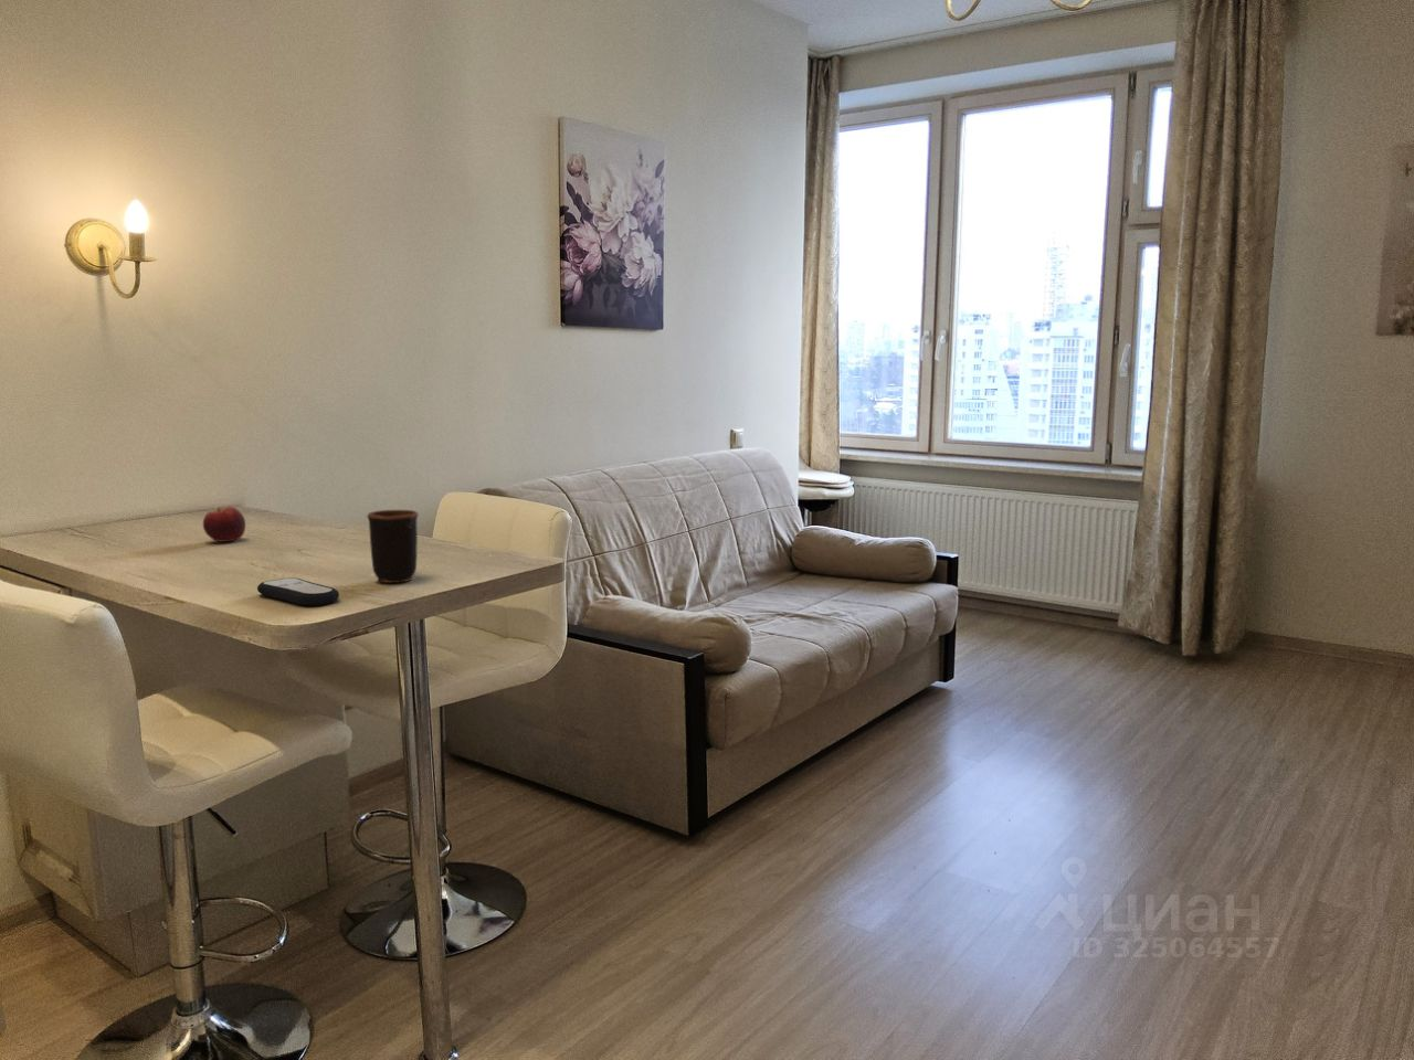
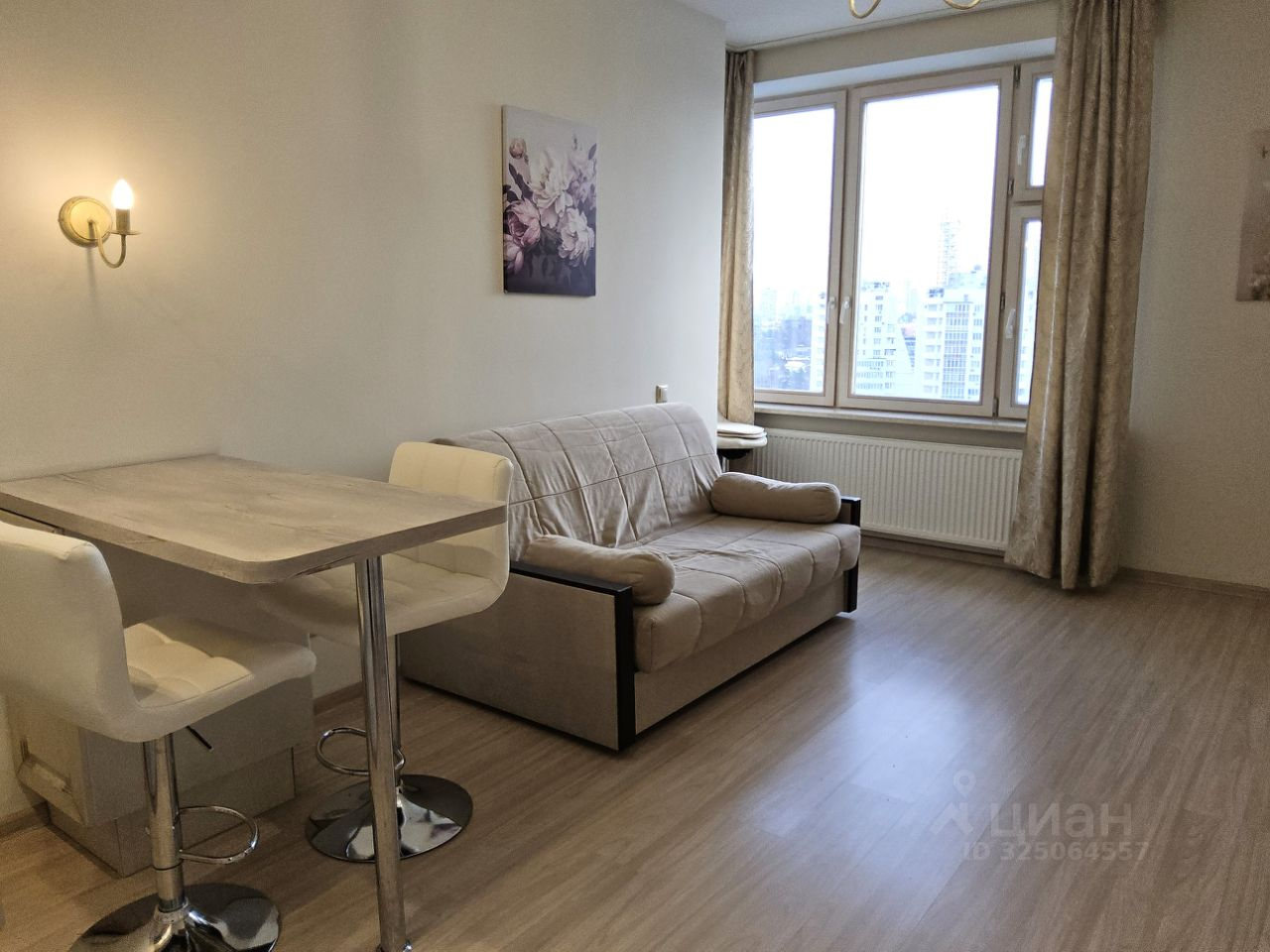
- fruit [203,504,246,543]
- mug [365,509,420,585]
- remote control [256,577,341,606]
